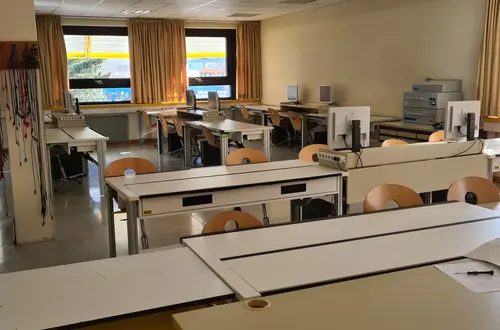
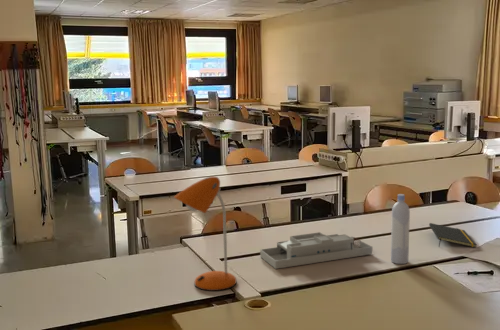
+ bottle [390,193,411,265]
+ desk lamp [173,176,237,292]
+ notepad [428,222,478,249]
+ desk organizer [259,231,373,270]
